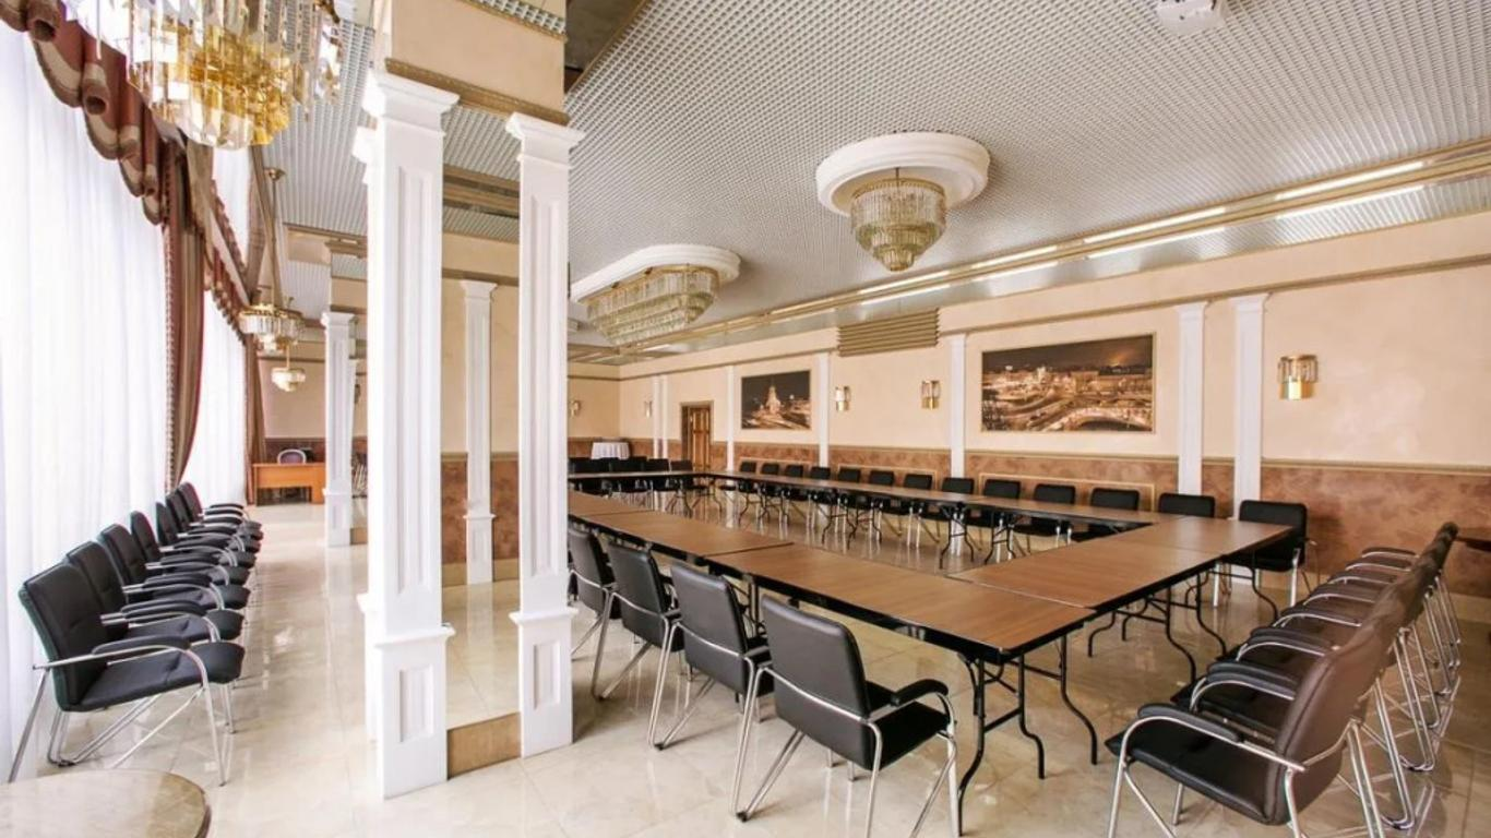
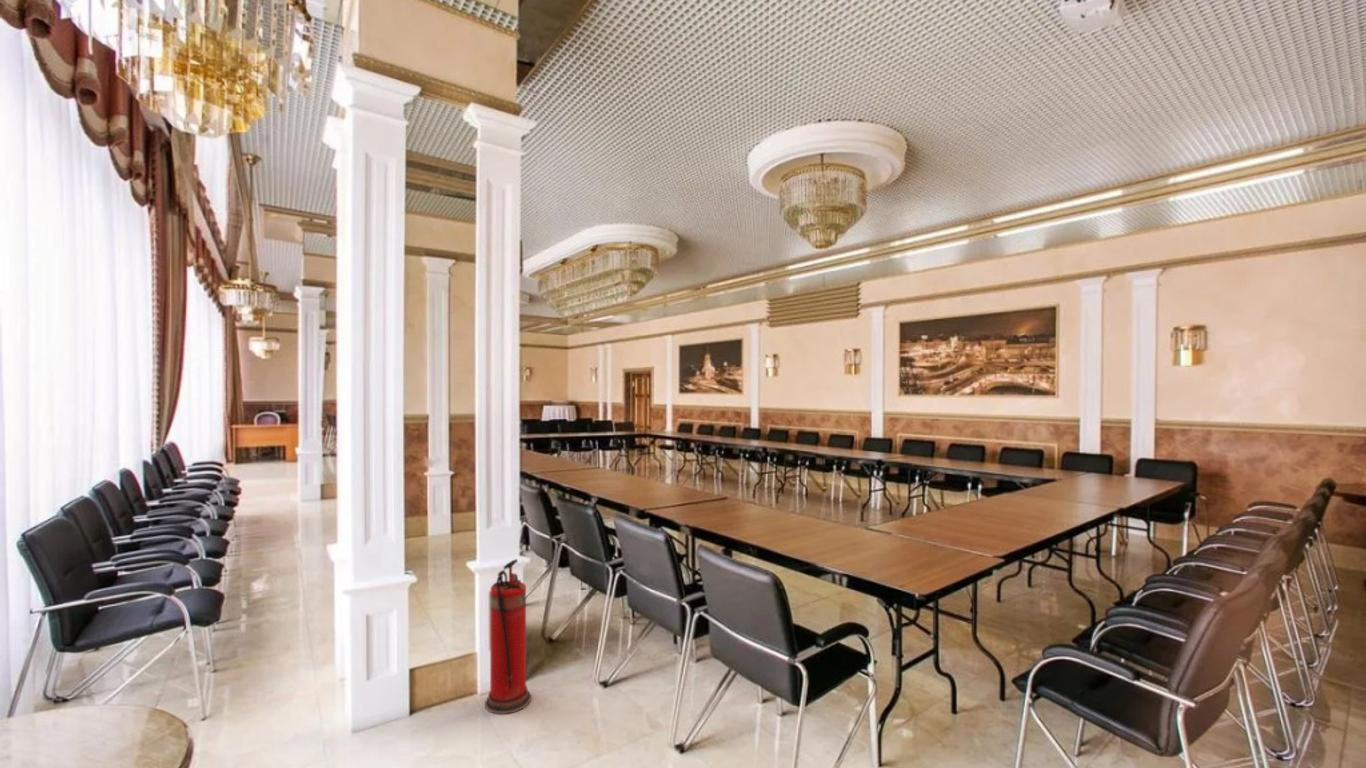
+ fire extinguisher [484,558,532,715]
